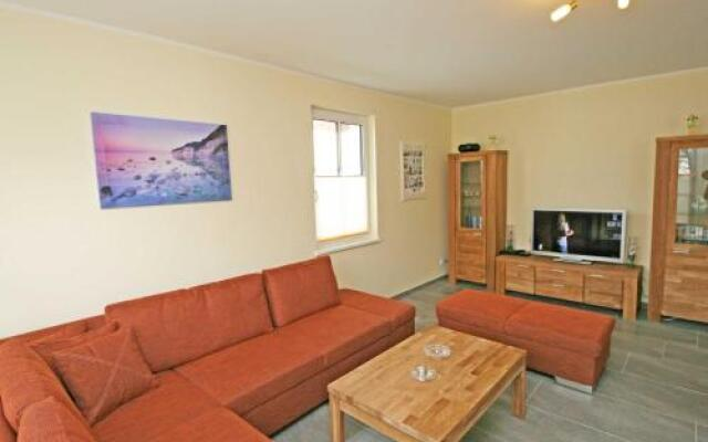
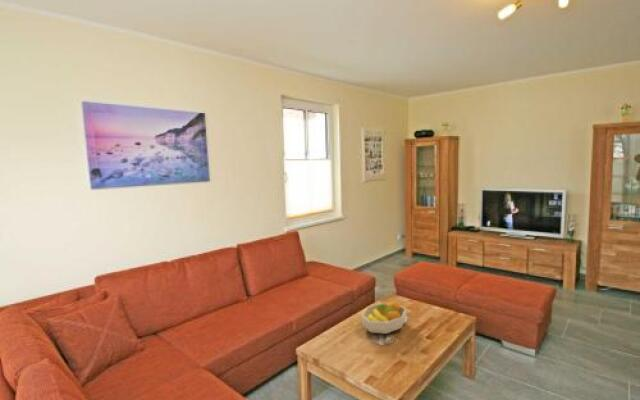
+ fruit bowl [360,300,408,335]
